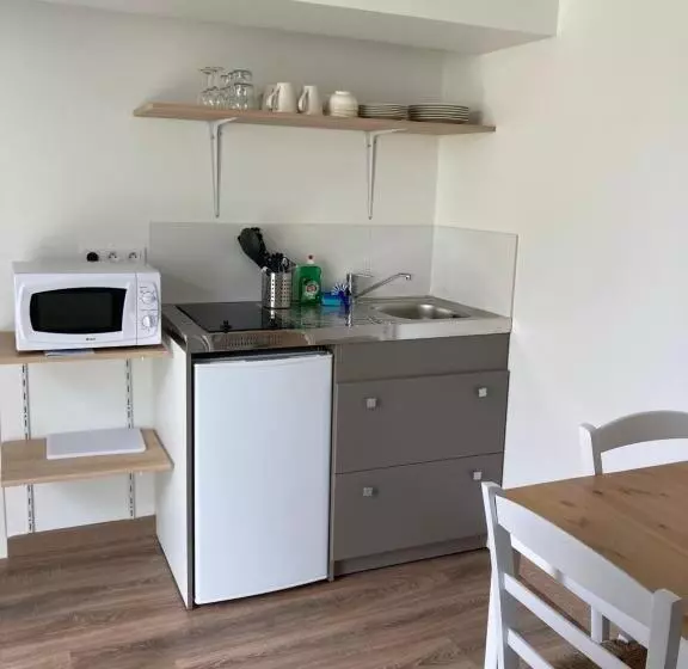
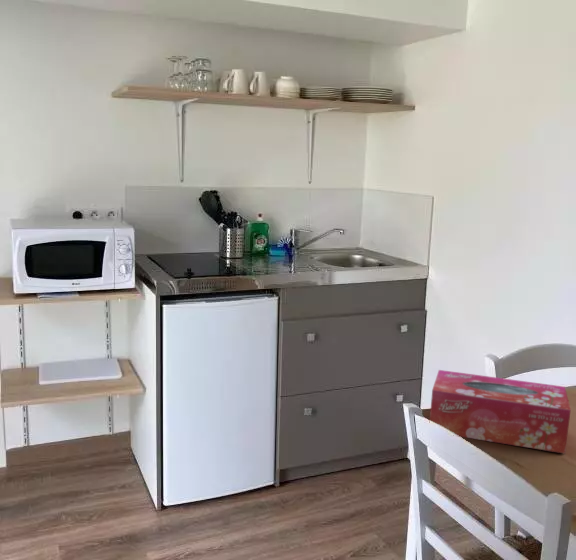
+ tissue box [429,369,572,454]
